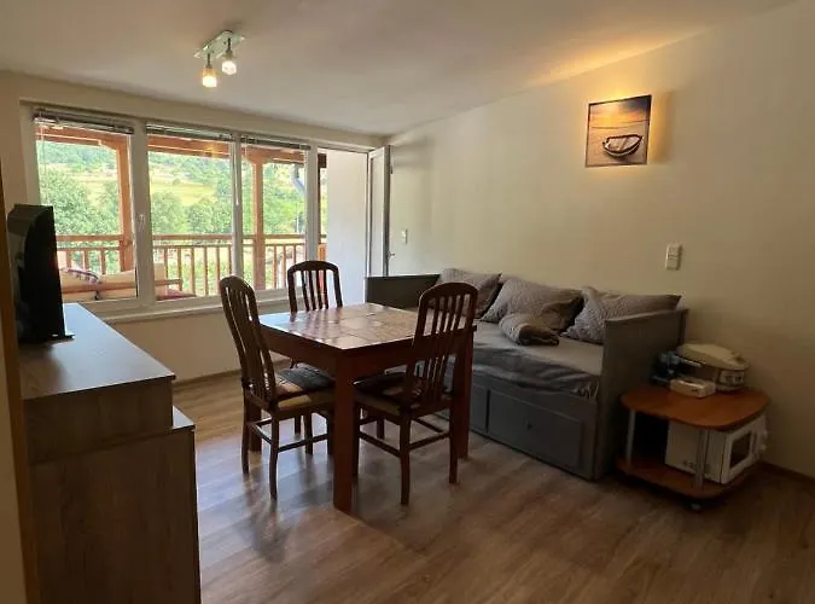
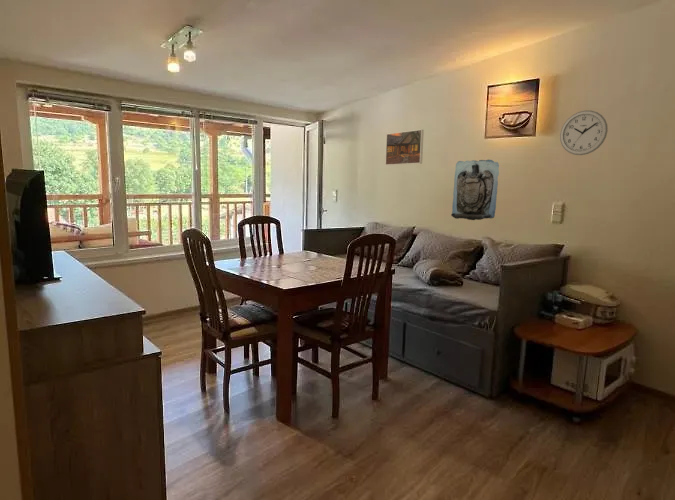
+ stone relief [450,159,500,221]
+ wall clock [559,109,609,156]
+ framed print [384,129,425,166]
